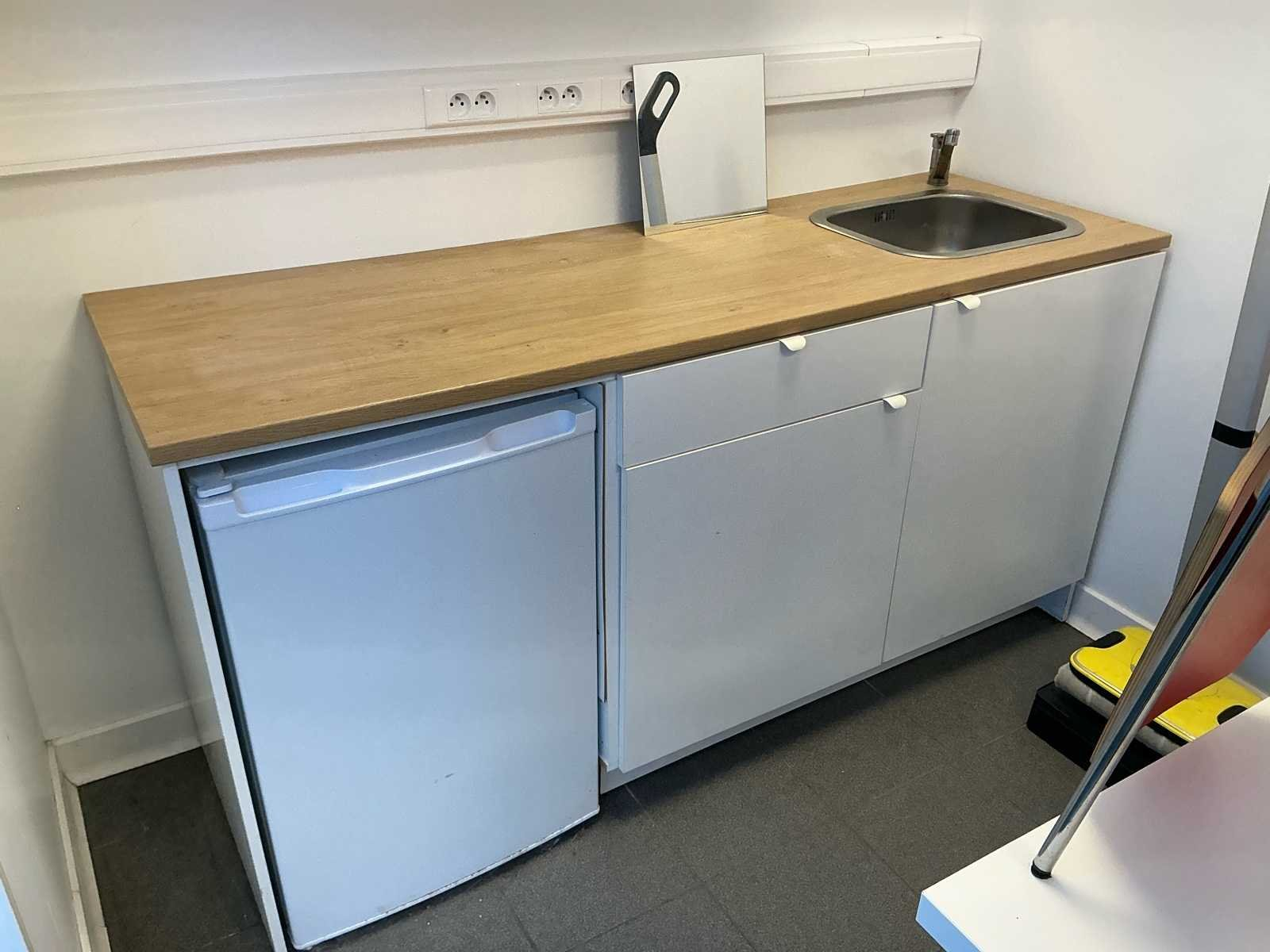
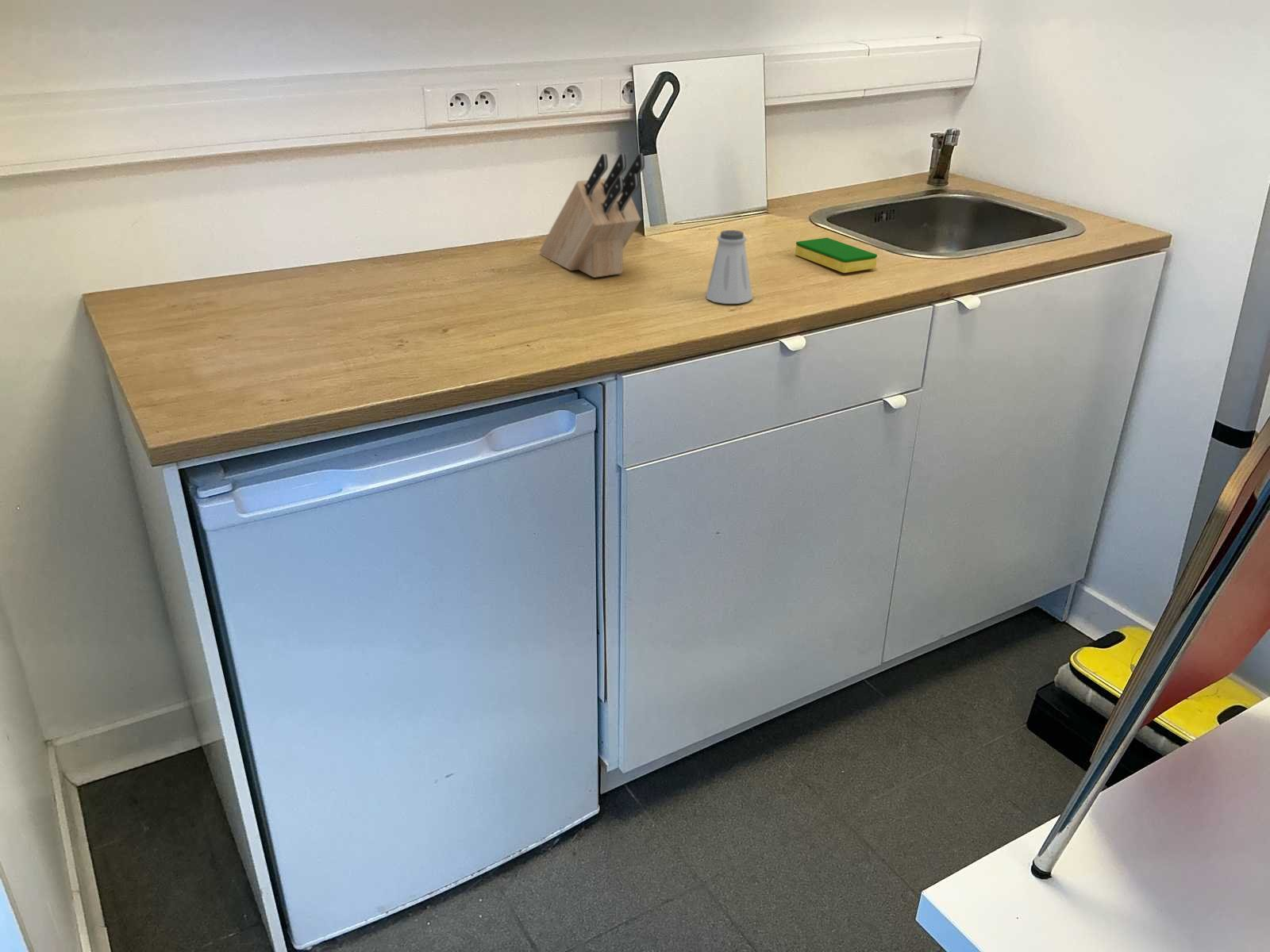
+ saltshaker [705,229,753,305]
+ knife block [539,152,645,278]
+ dish sponge [795,237,878,274]
